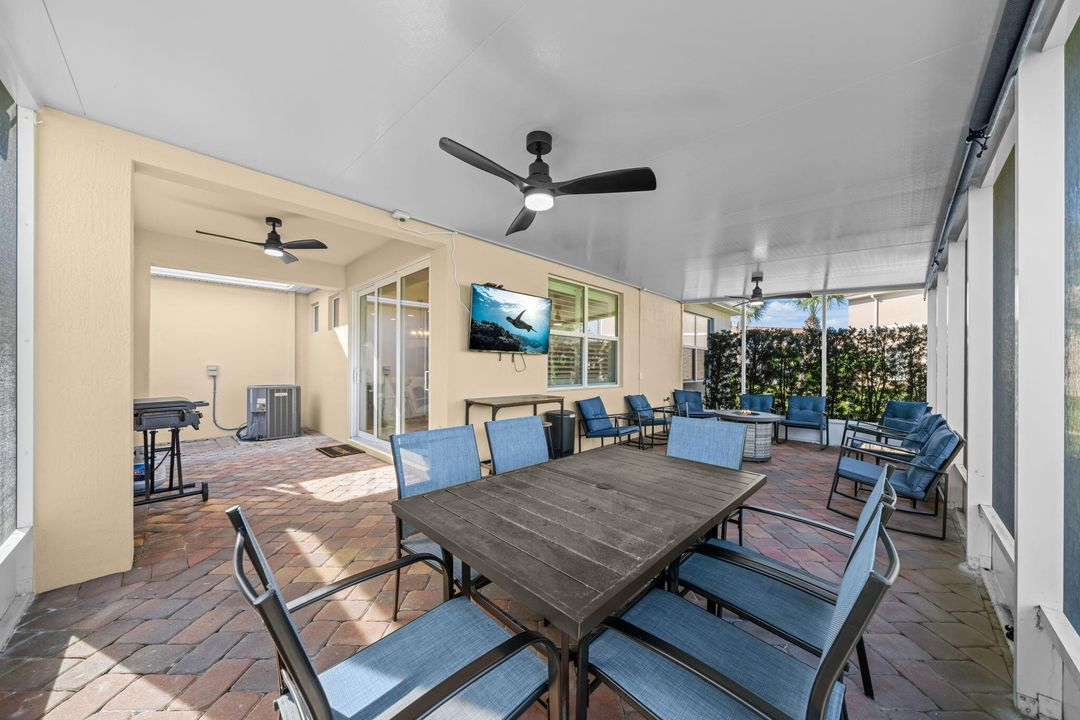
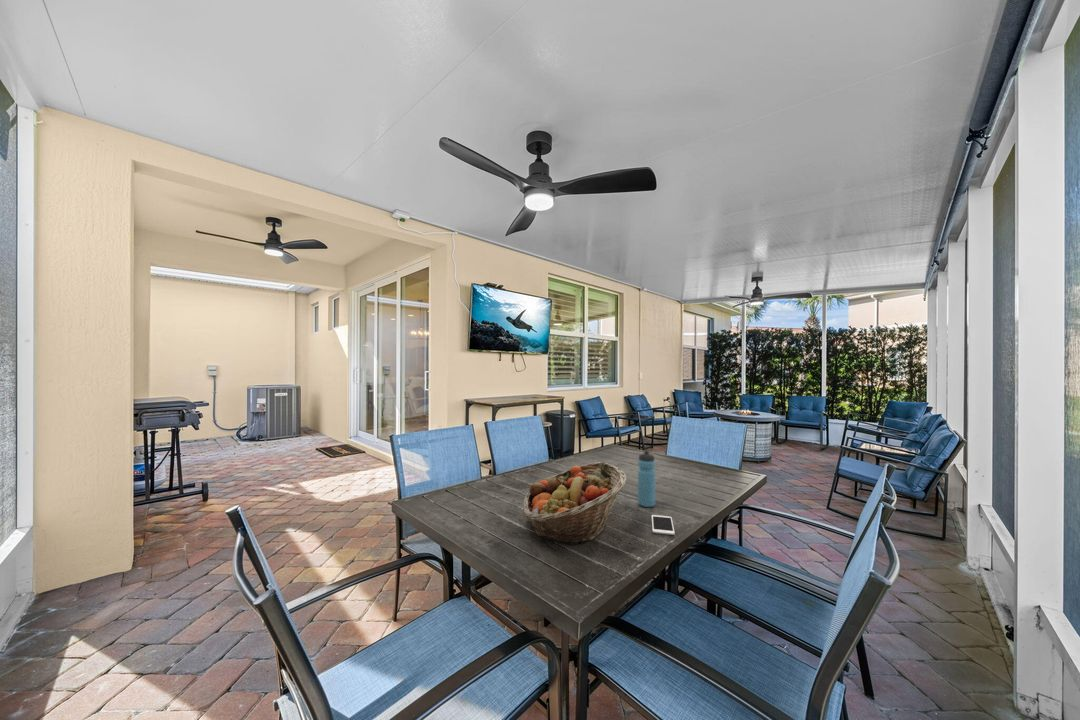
+ cell phone [651,514,676,536]
+ fruit basket [522,461,628,546]
+ water bottle [637,449,656,508]
